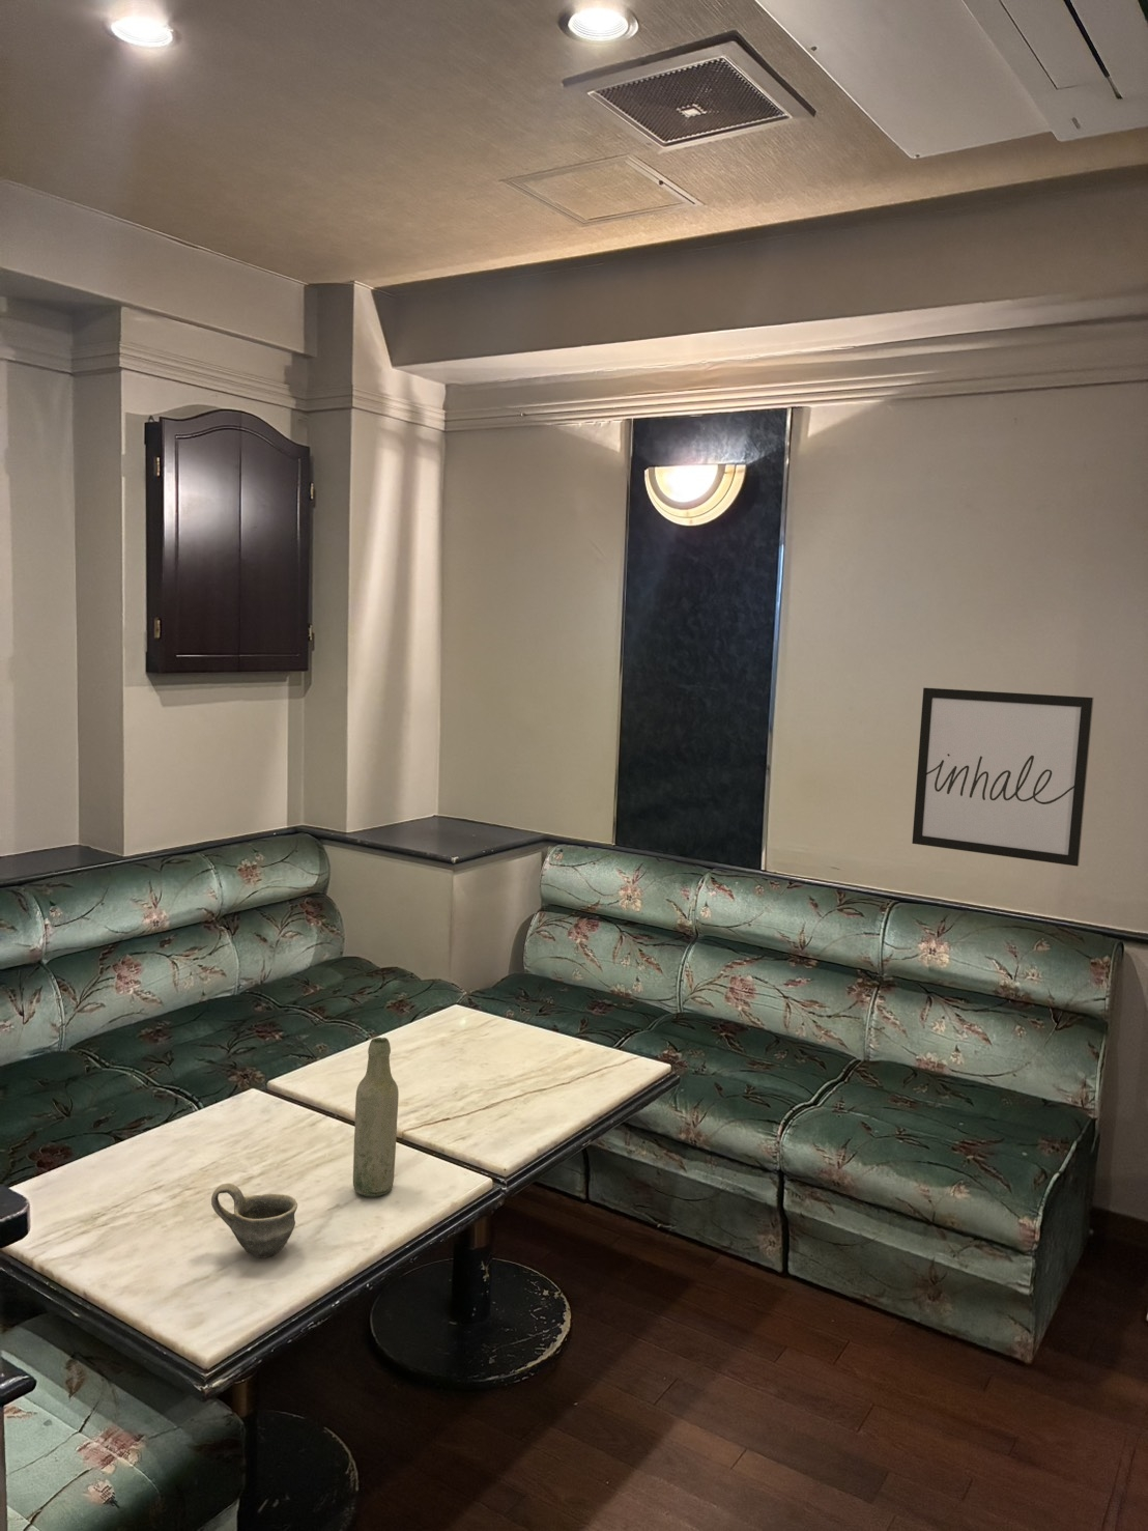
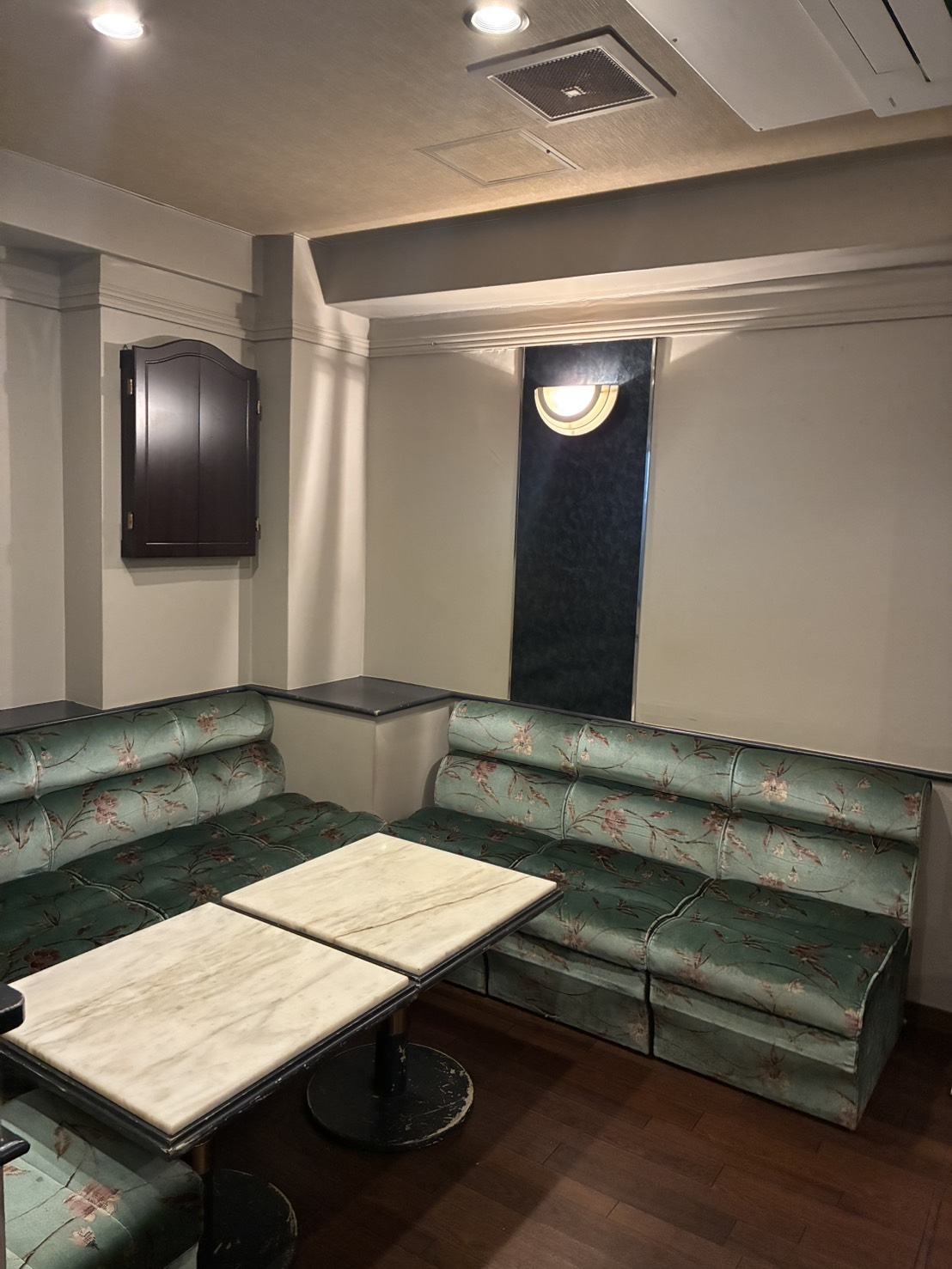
- bottle [352,1036,400,1198]
- cup [210,1182,298,1258]
- wall art [910,686,1095,866]
